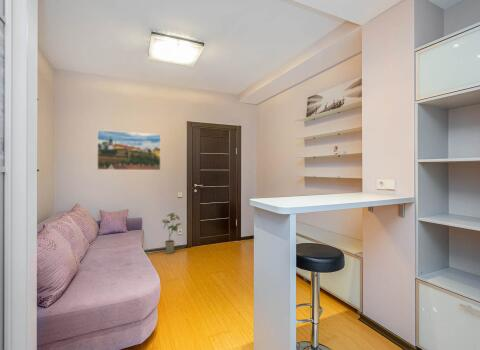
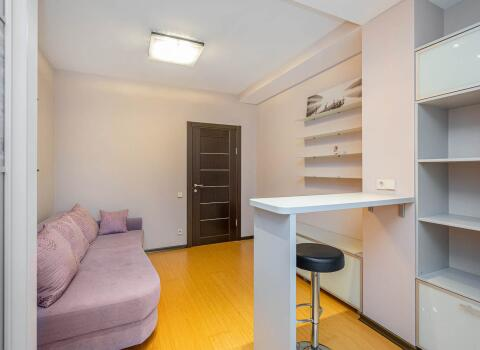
- house plant [161,212,184,255]
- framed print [96,129,162,171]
